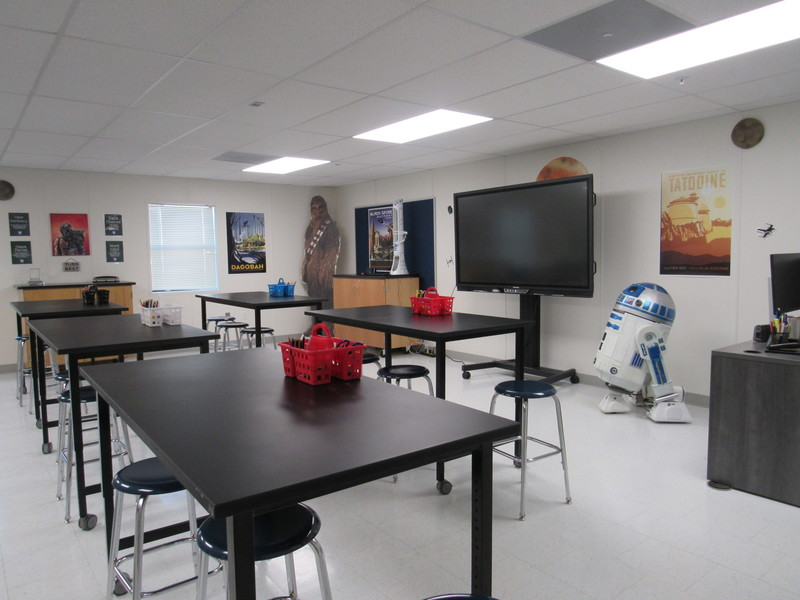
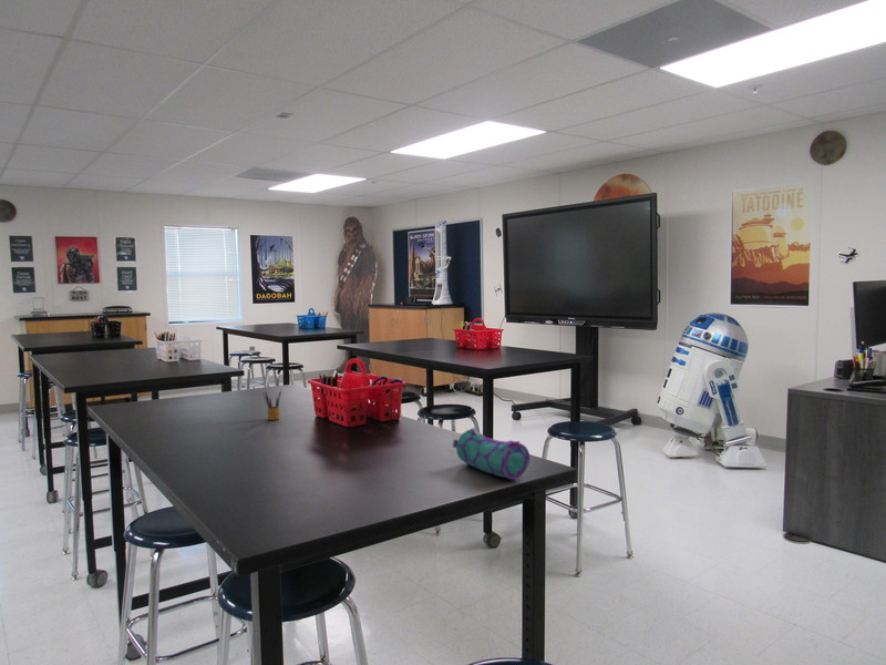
+ pencil case [452,427,530,481]
+ pencil box [261,389,282,421]
